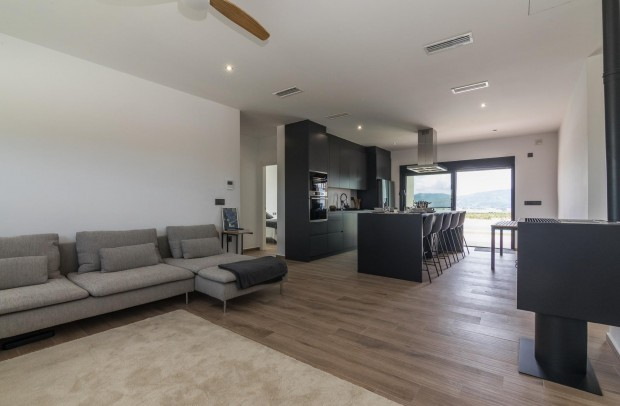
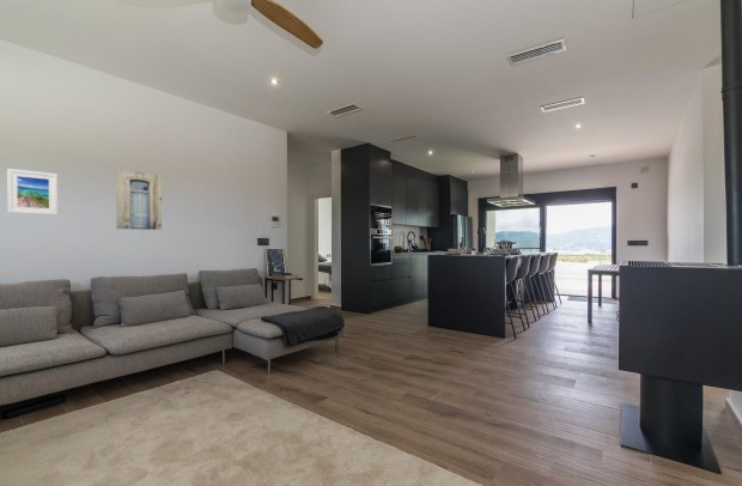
+ wall art [115,169,163,231]
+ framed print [6,168,59,217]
